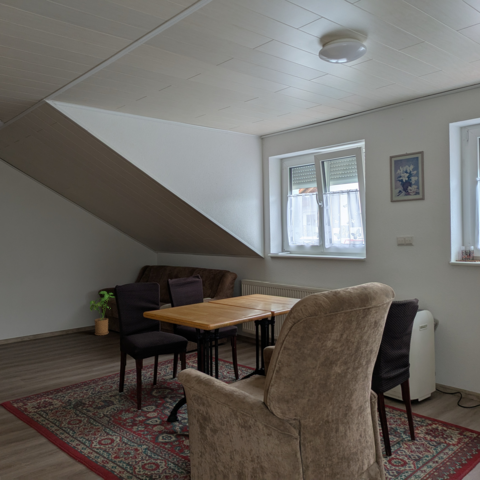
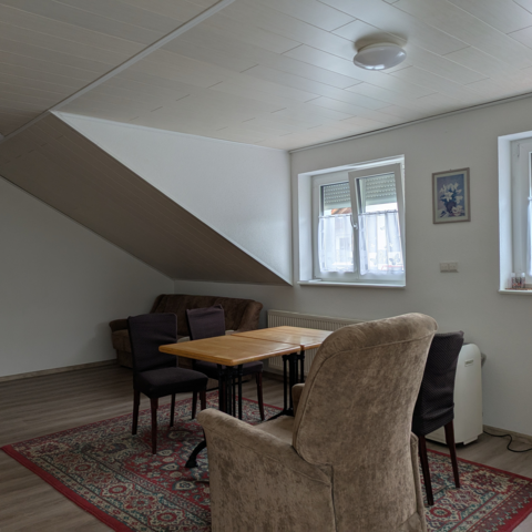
- house plant [89,290,116,336]
